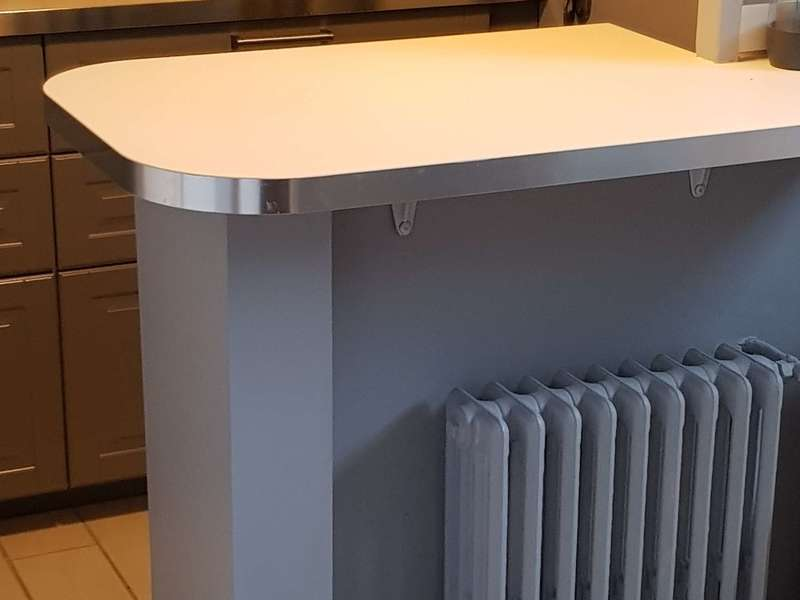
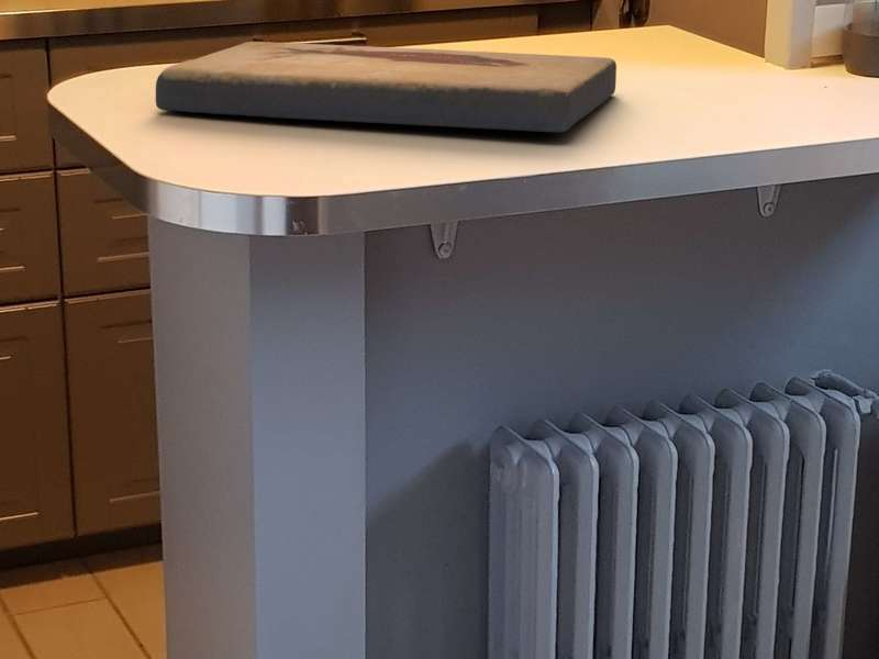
+ fish fossil [155,41,617,134]
